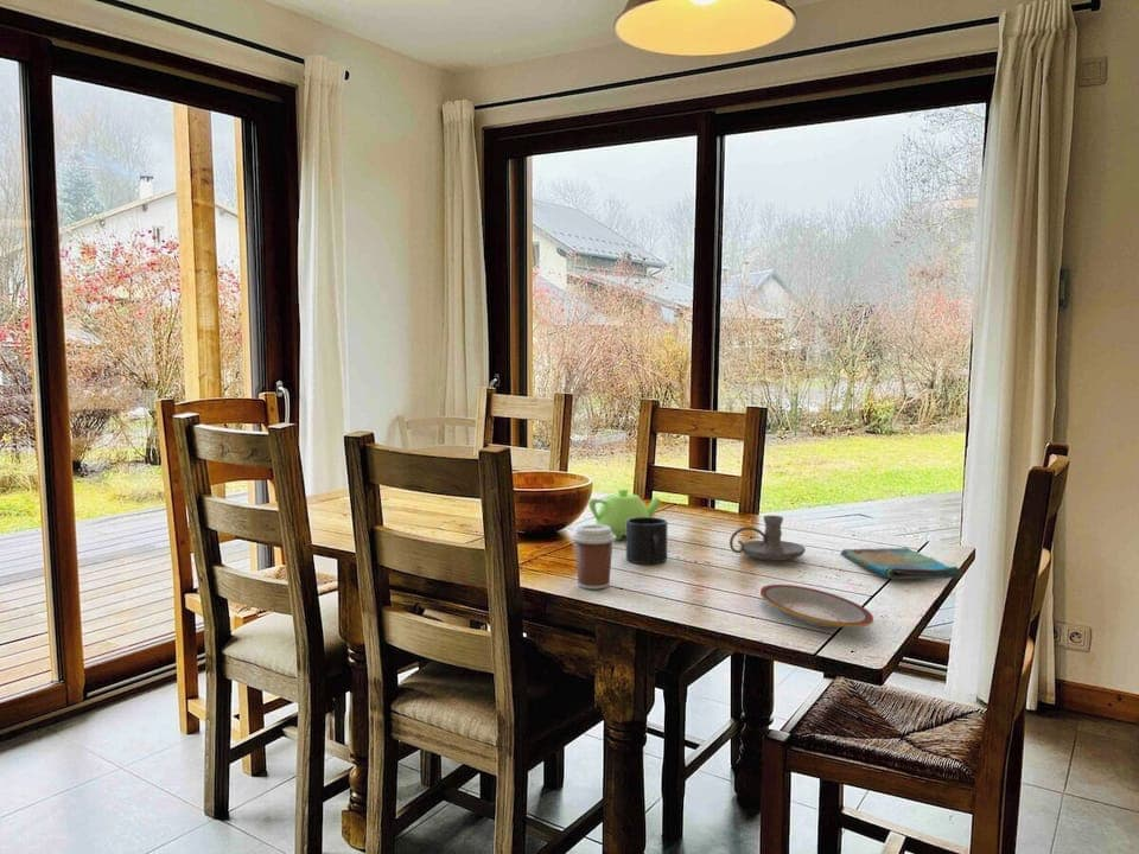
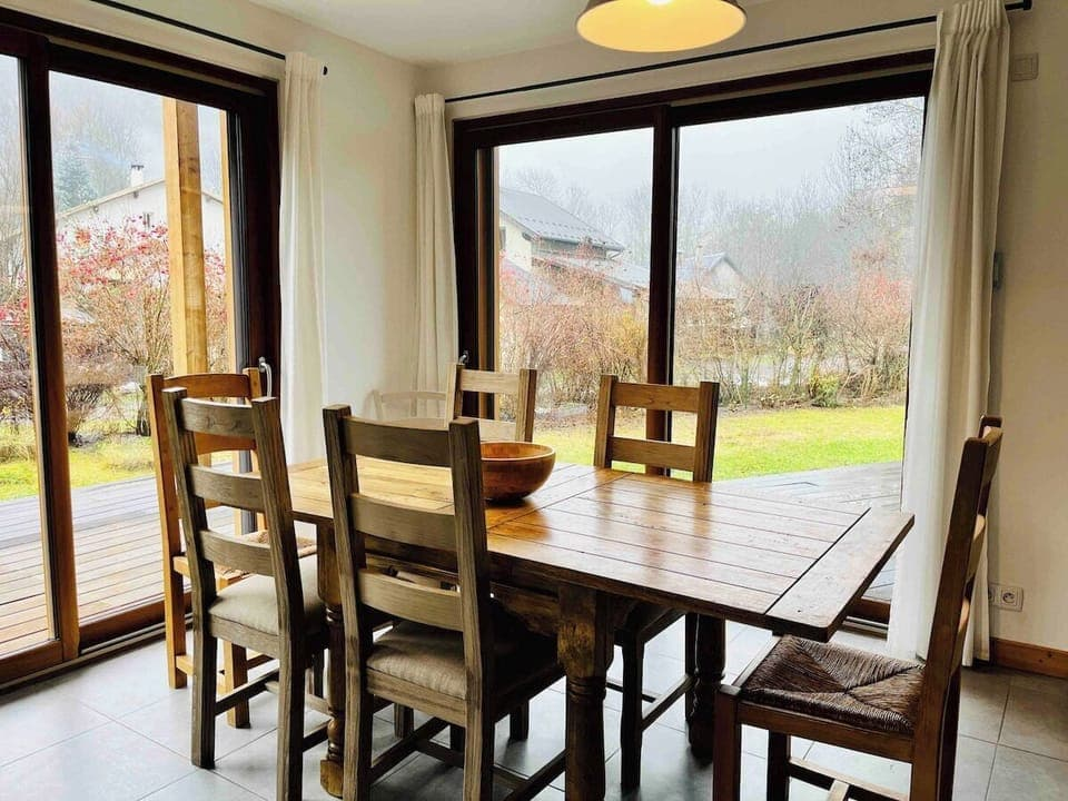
- coffee cup [571,523,617,591]
- candle holder [728,515,807,562]
- plate [759,584,874,629]
- teapot [587,487,663,541]
- dish towel [840,547,963,580]
- mug [625,516,669,565]
